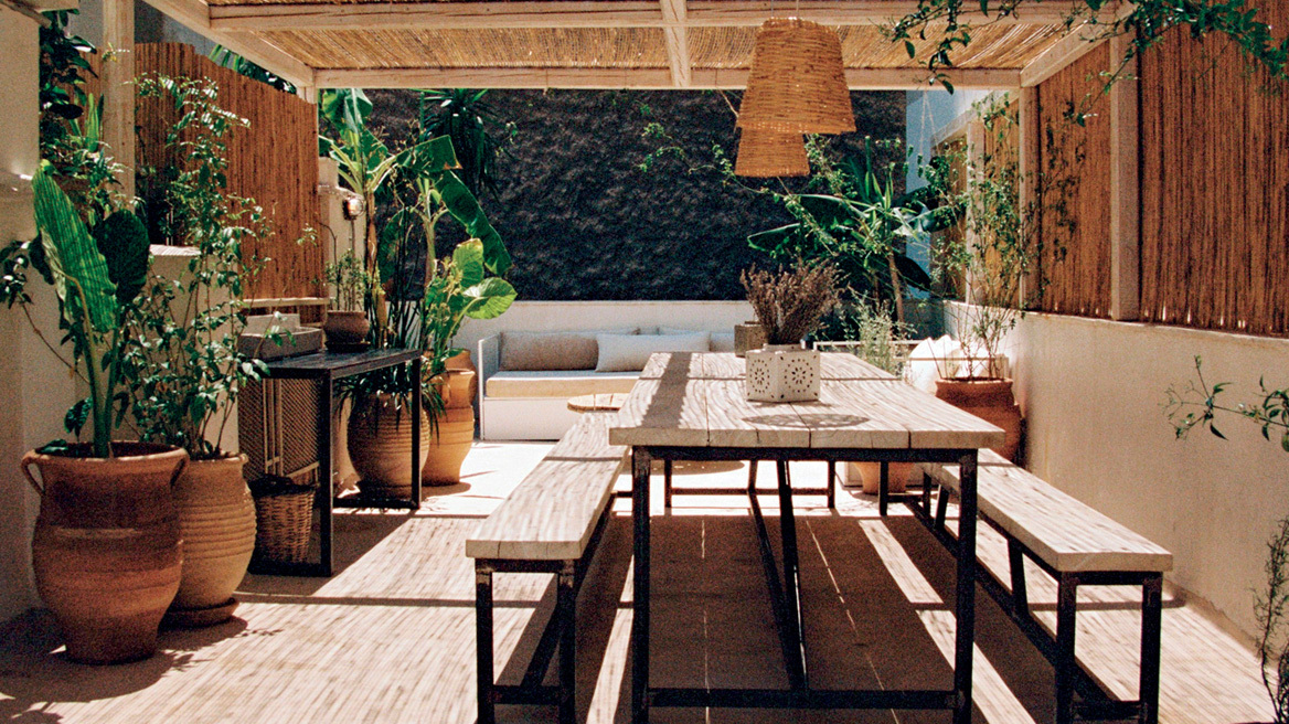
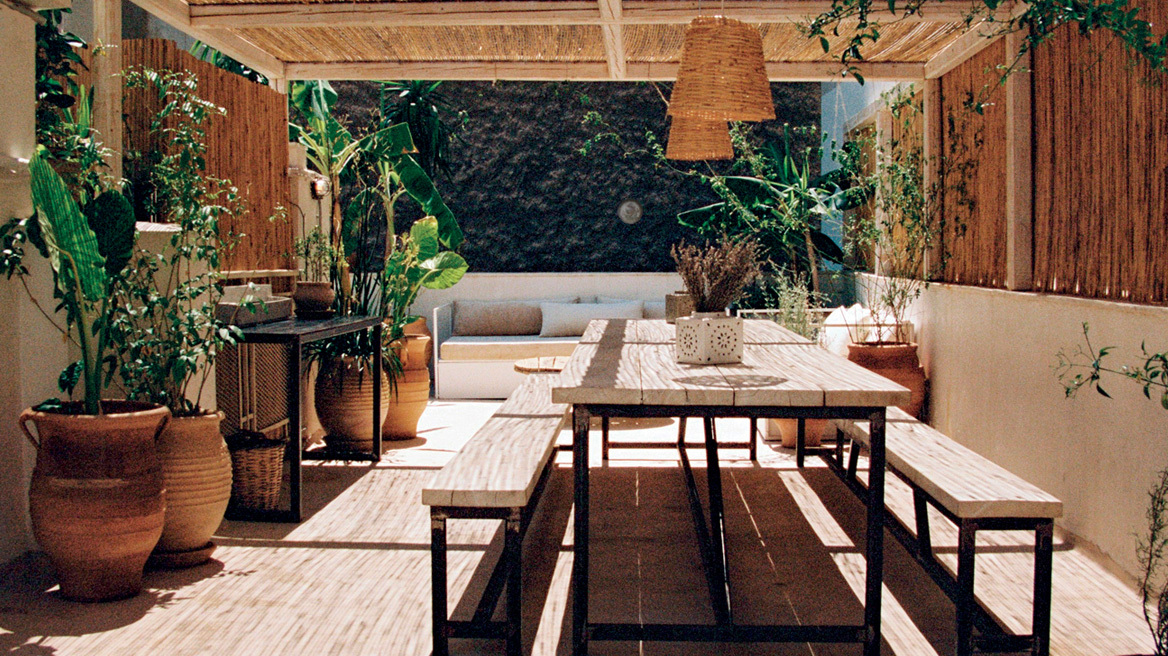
+ decorative plate [617,197,644,225]
